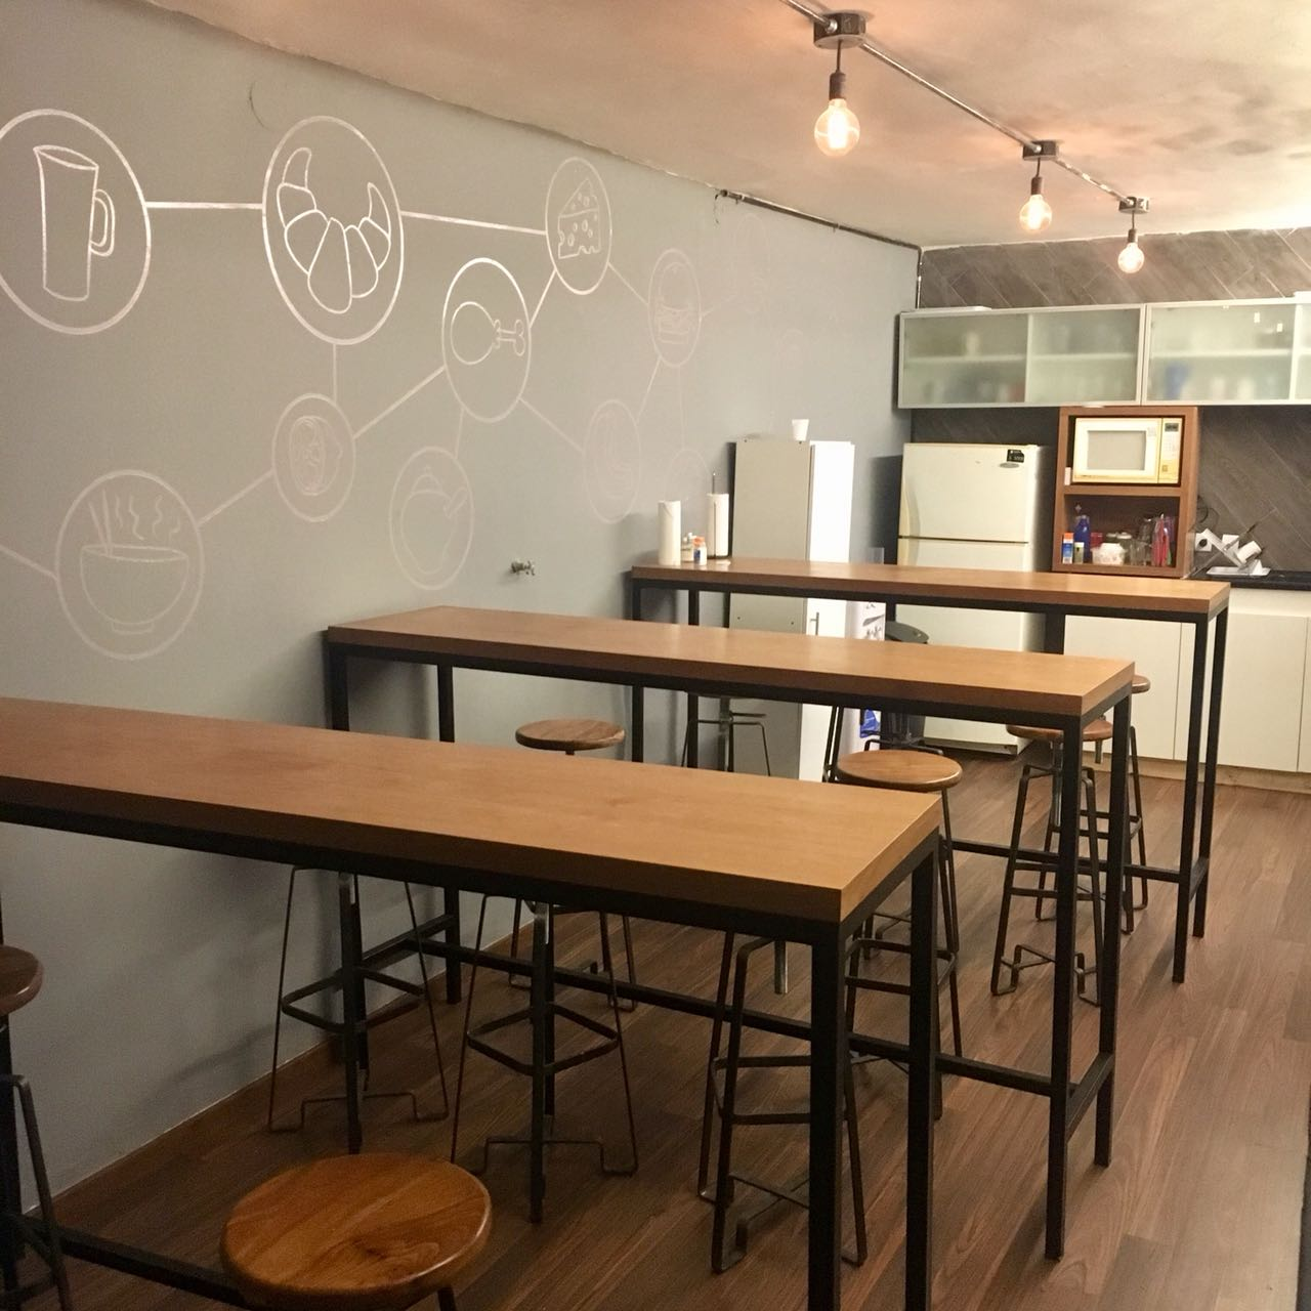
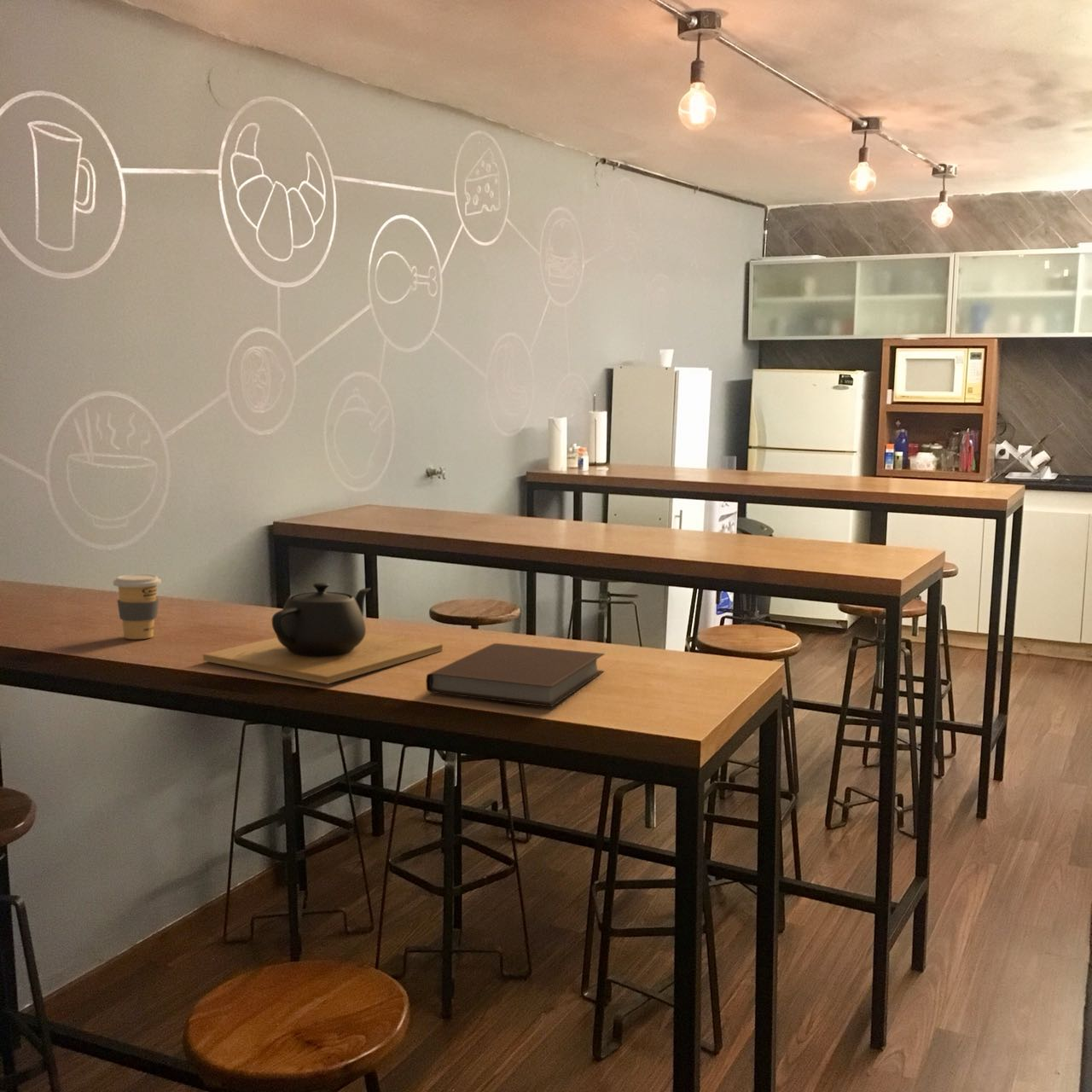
+ coffee cup [113,573,162,640]
+ notebook [426,642,606,708]
+ teapot [202,582,444,685]
